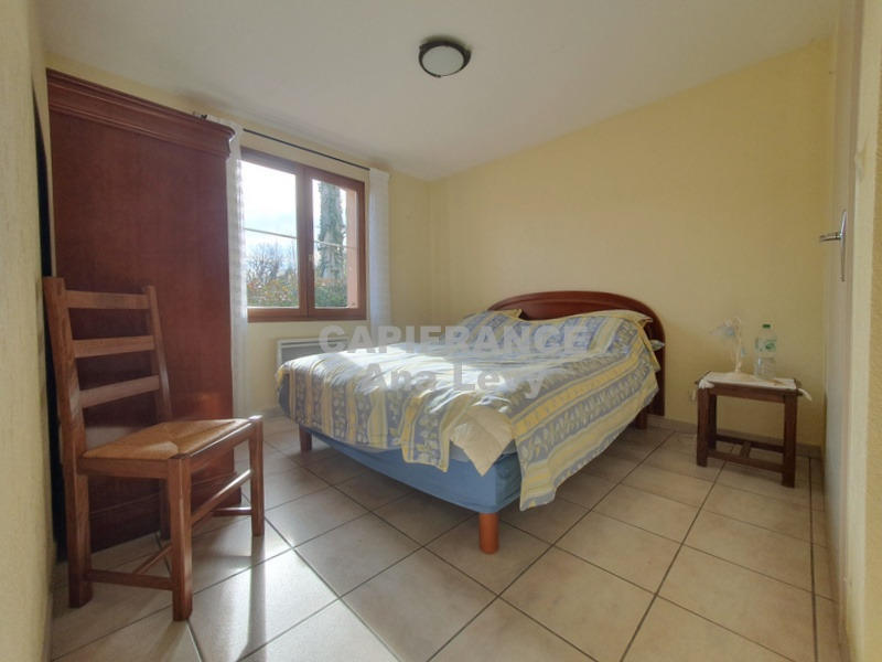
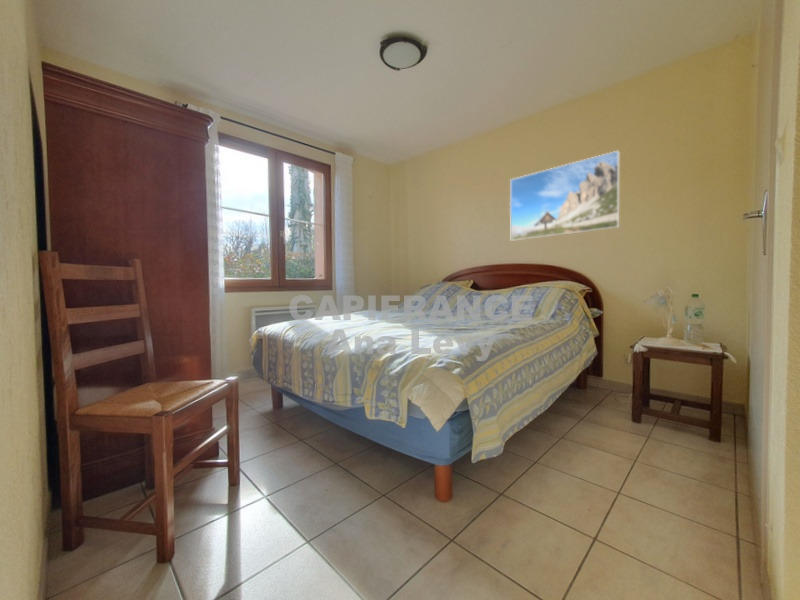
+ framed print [509,150,620,242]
